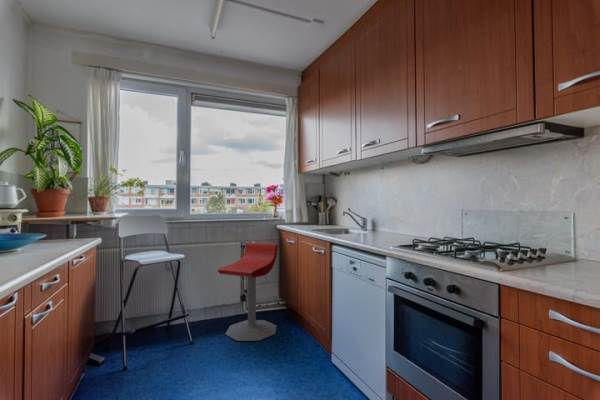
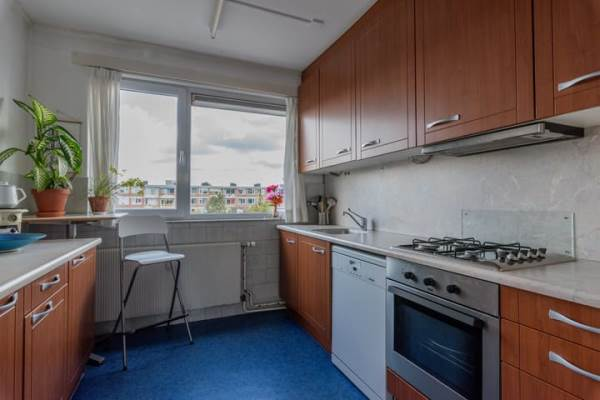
- stool [217,241,279,342]
